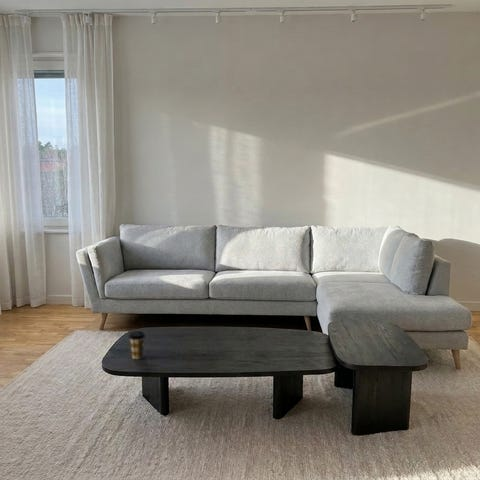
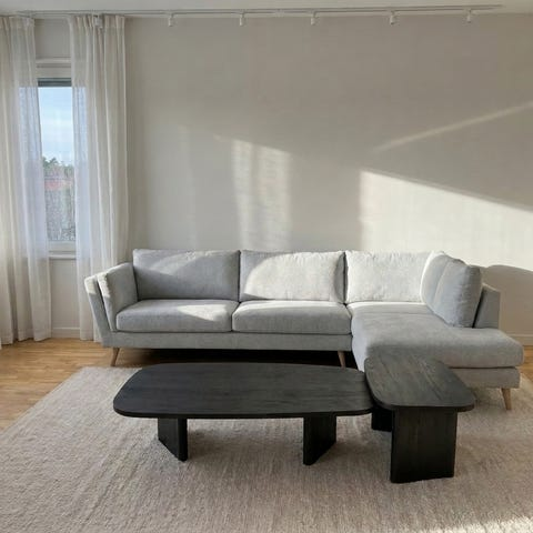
- coffee cup [128,330,146,360]
